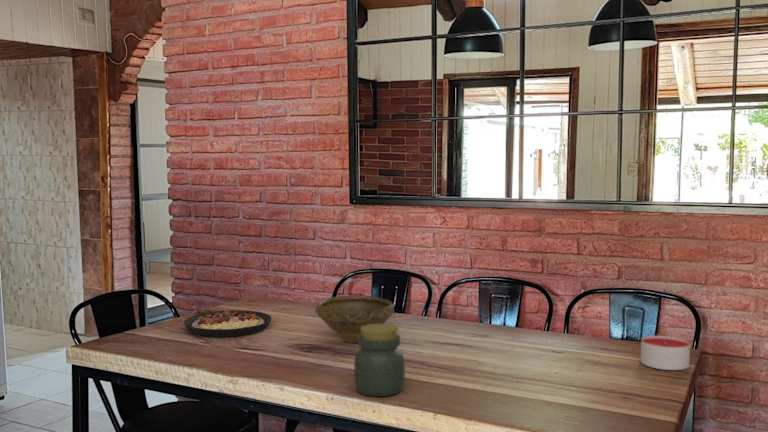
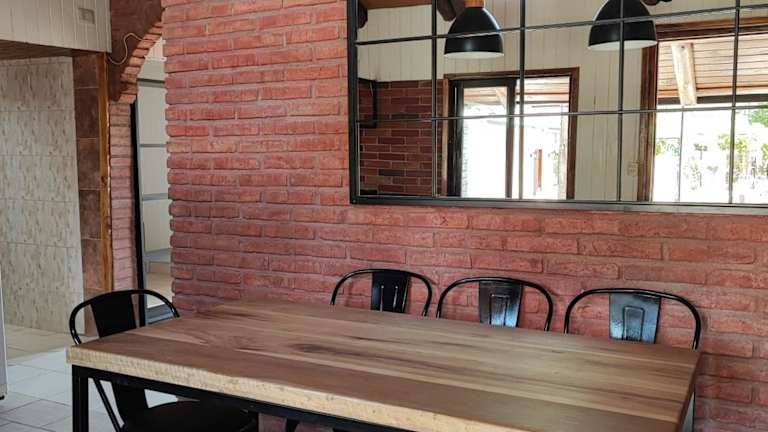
- candle [639,335,691,371]
- plate [183,309,272,338]
- bowl [314,295,395,344]
- jar [353,323,406,397]
